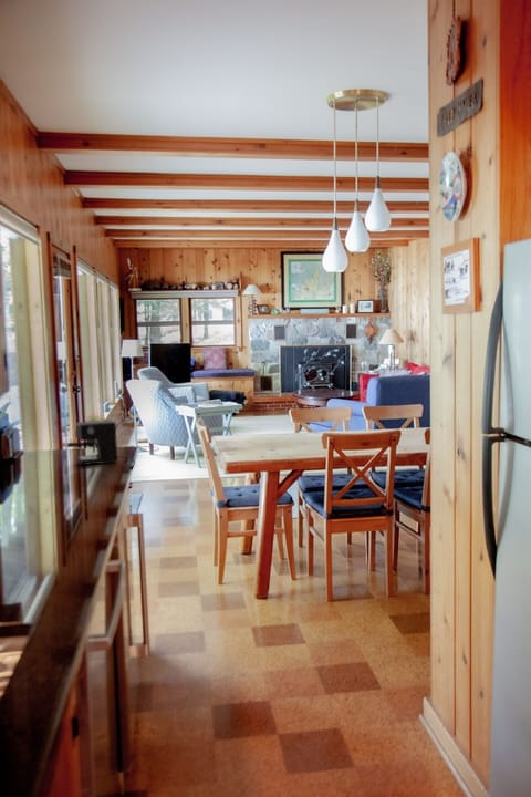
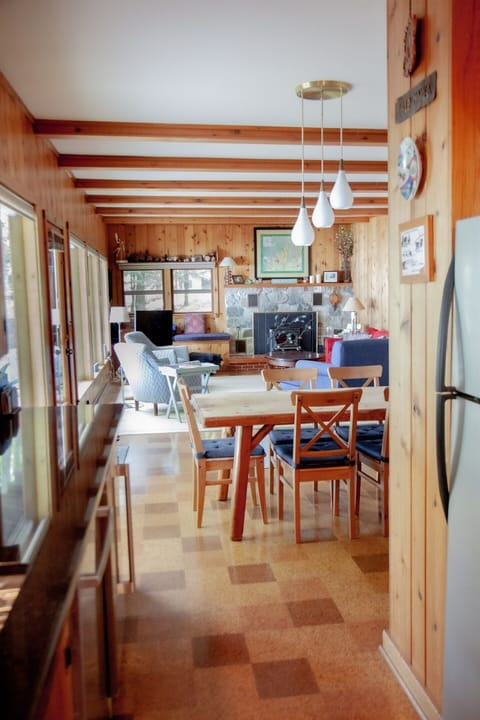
- coffee maker [66,418,136,469]
